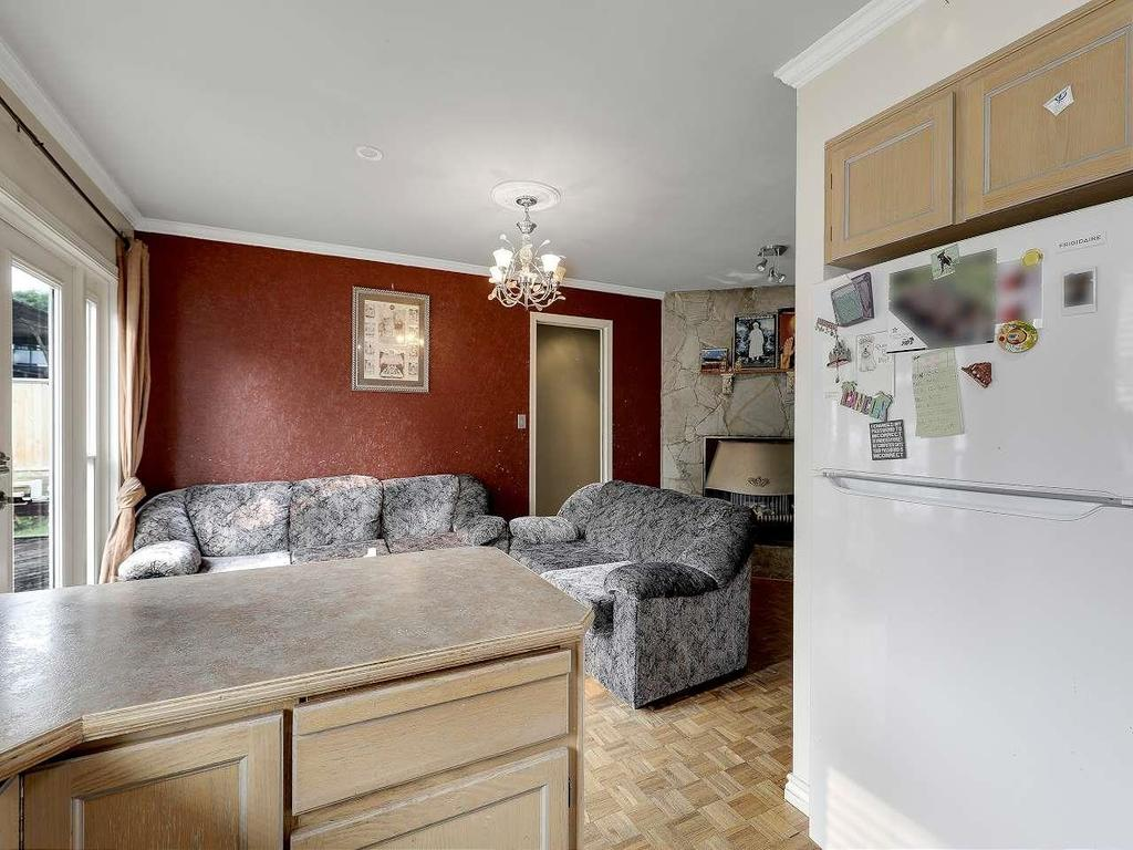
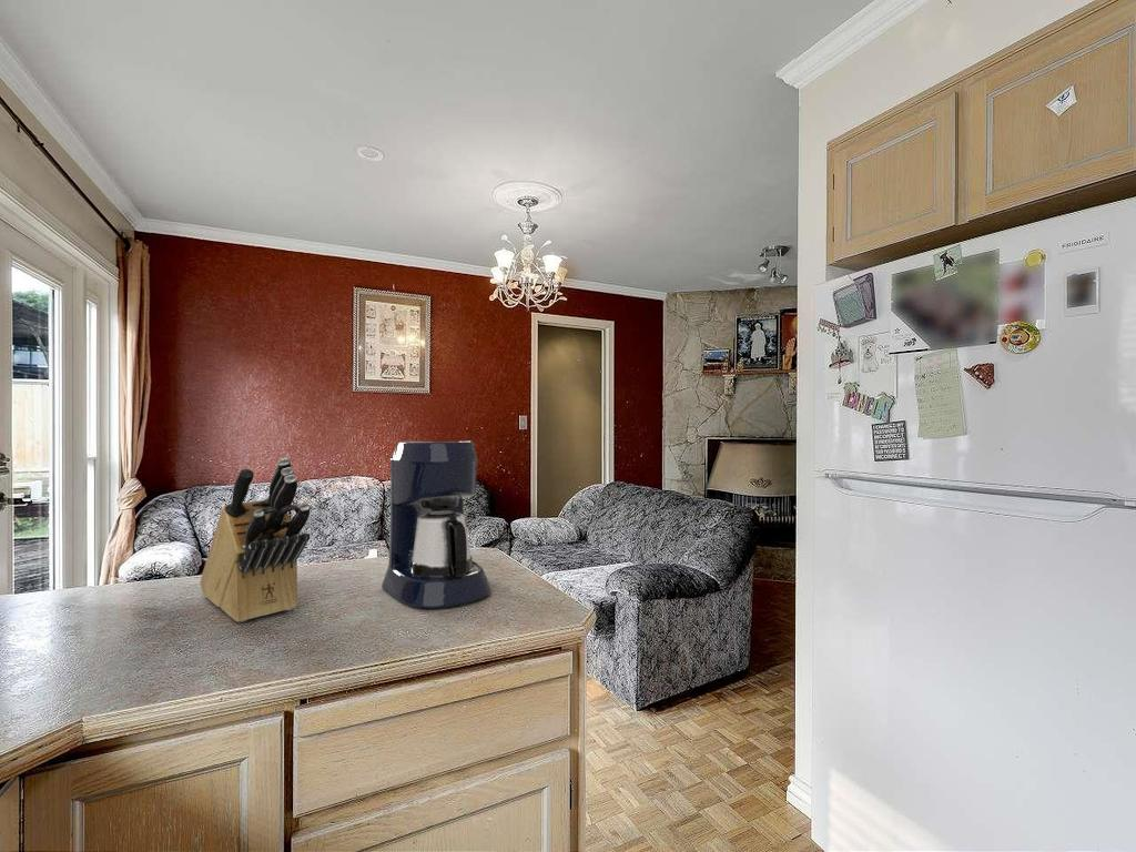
+ knife block [200,457,311,623]
+ coffee maker [381,438,493,609]
